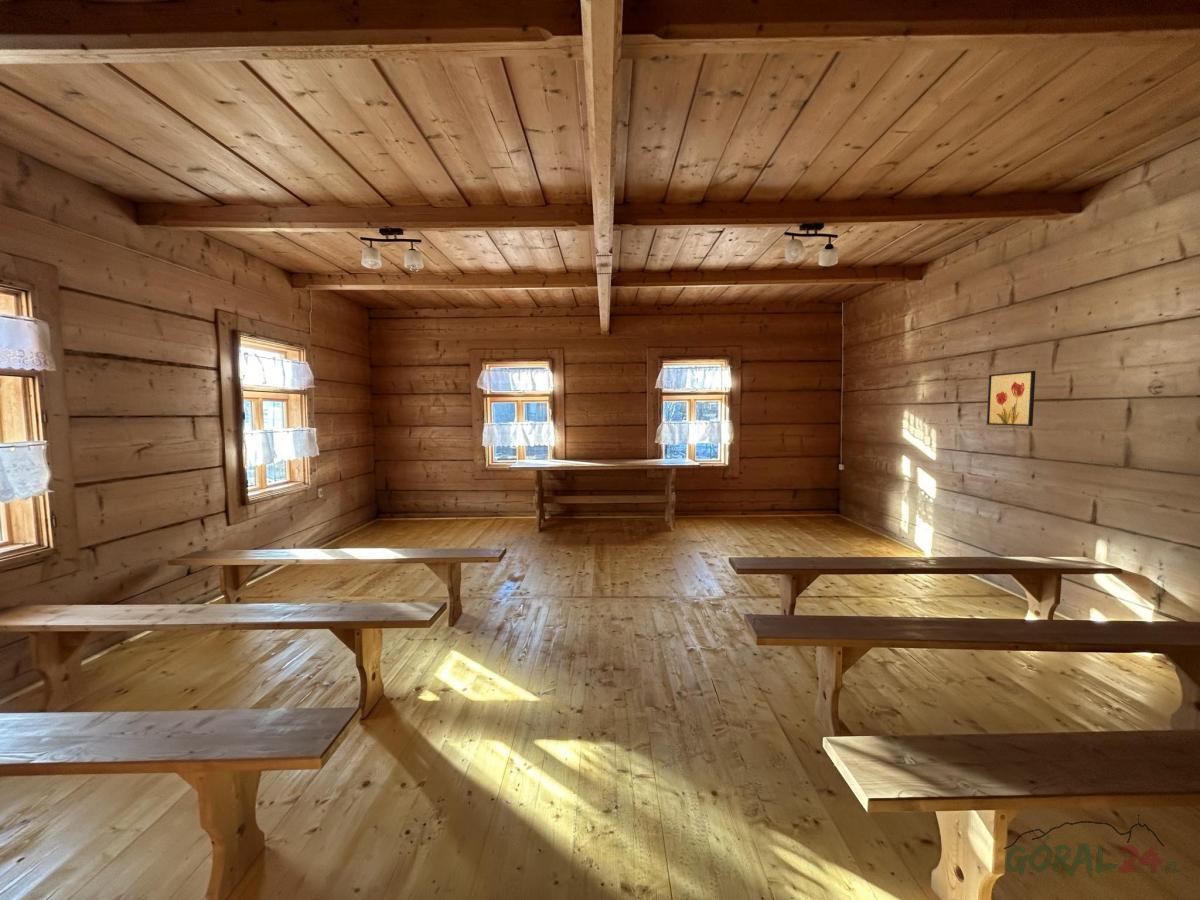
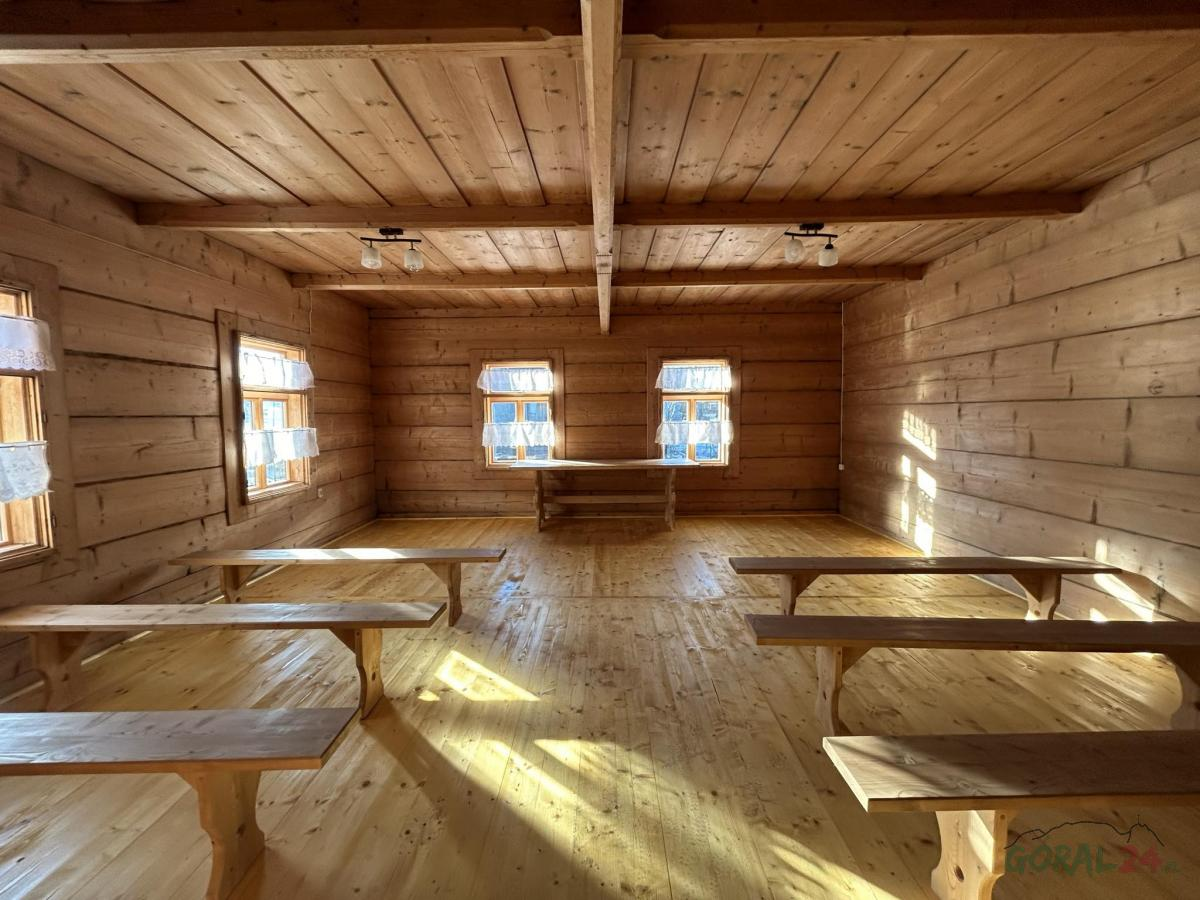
- wall art [986,370,1037,427]
